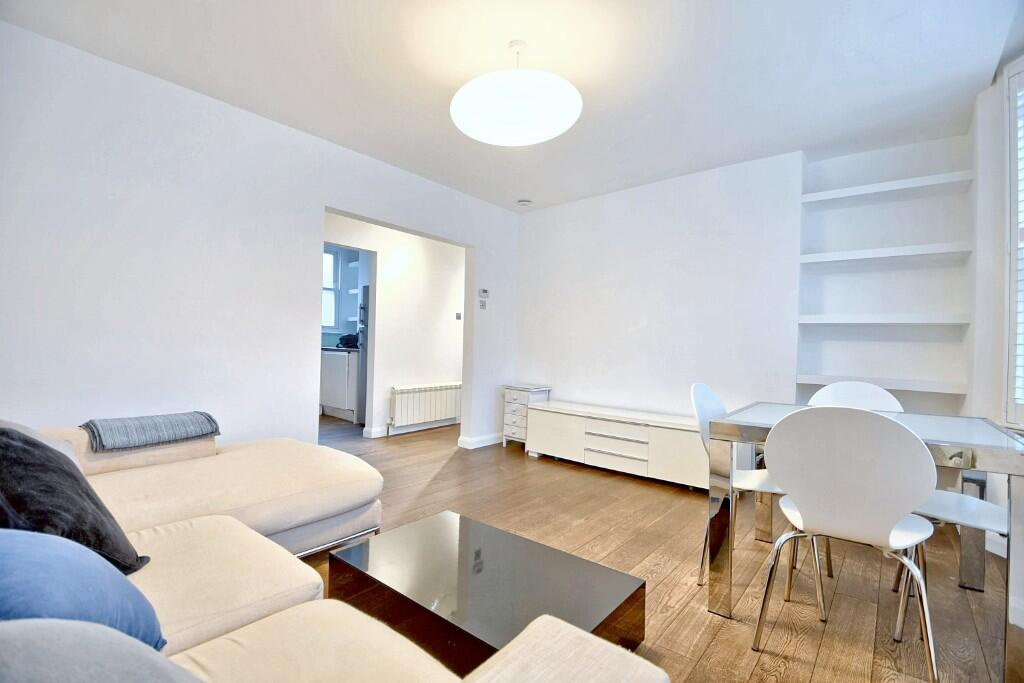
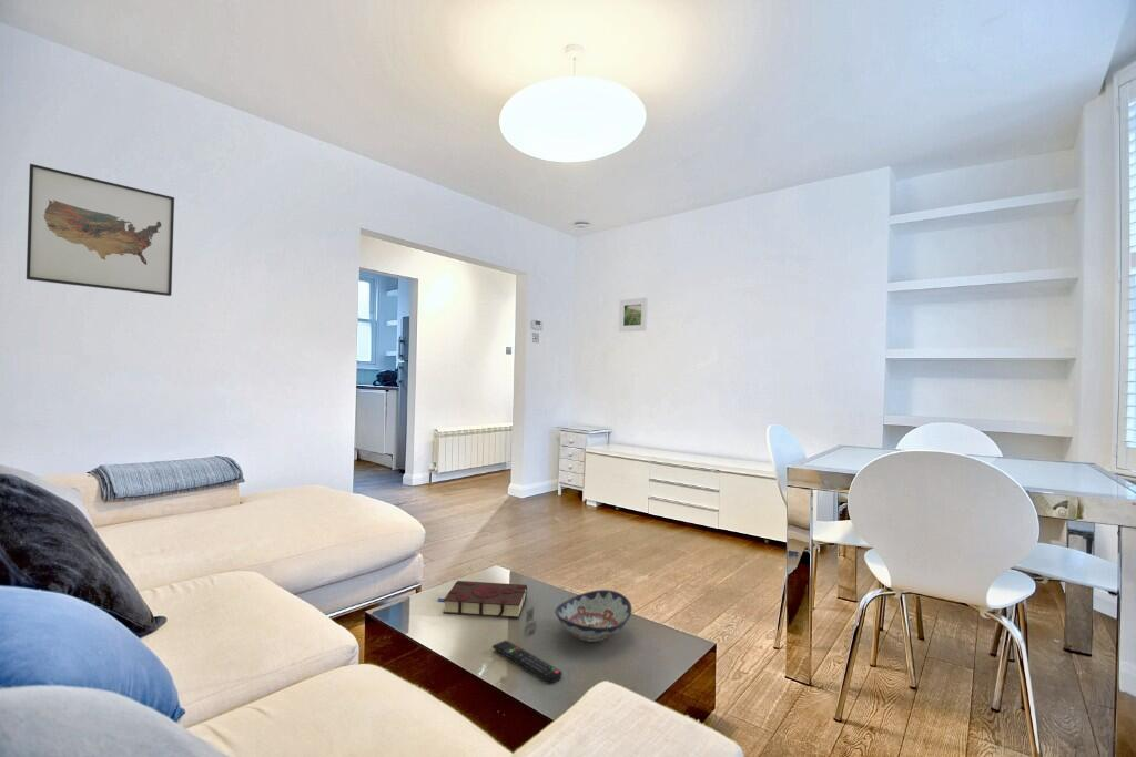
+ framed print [618,297,649,333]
+ wall art [26,163,175,297]
+ remote control [491,640,564,684]
+ book [436,580,528,620]
+ decorative bowl [554,589,633,643]
